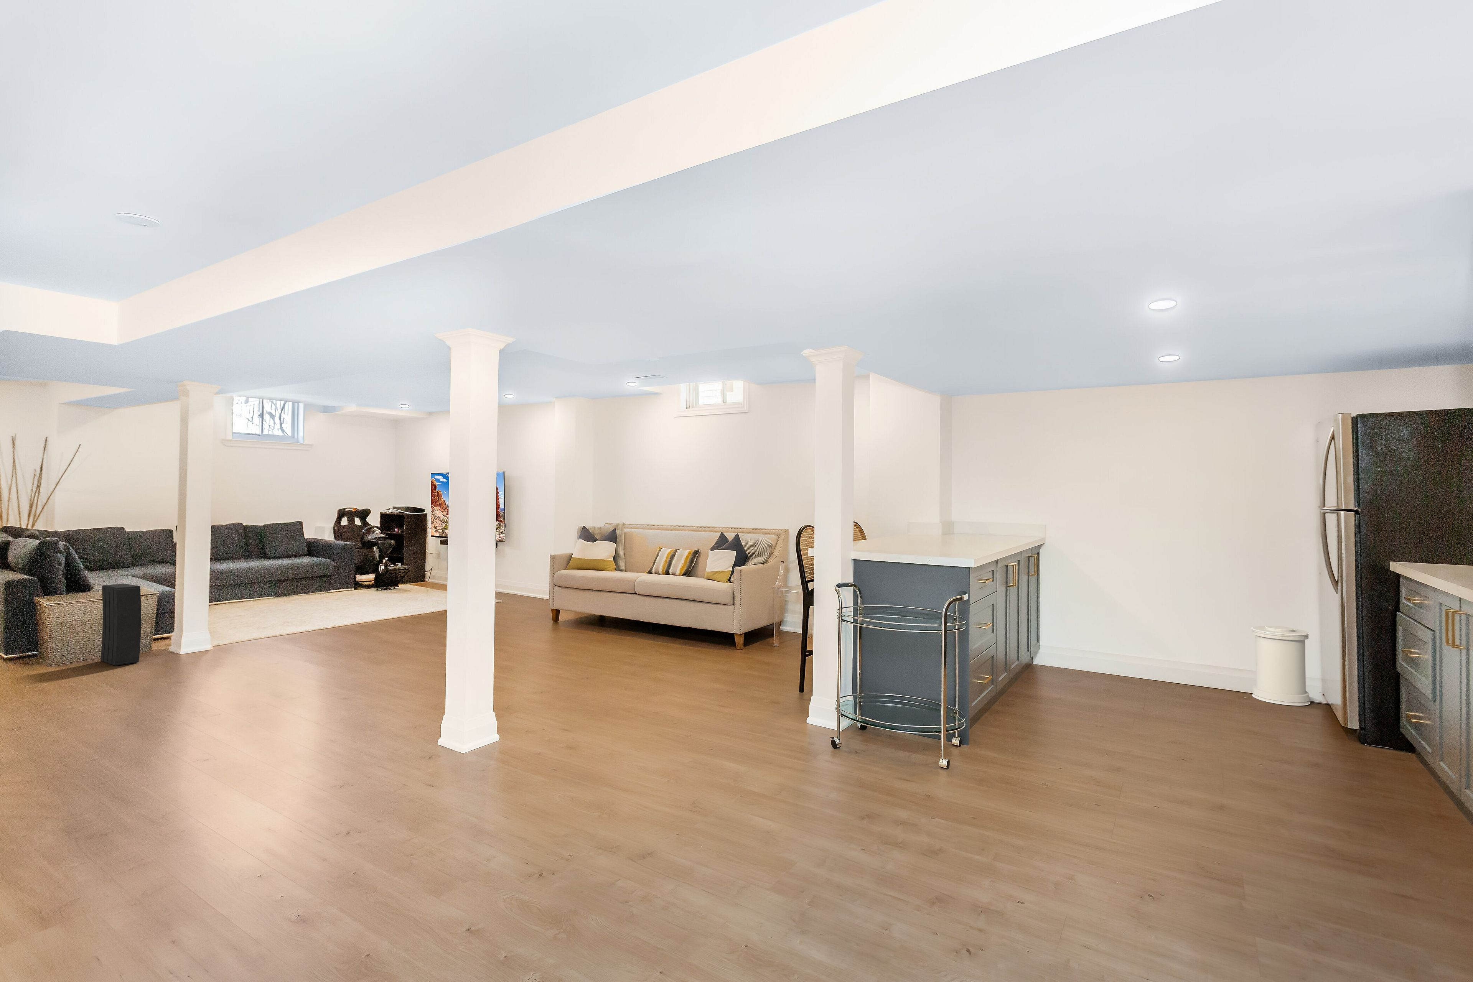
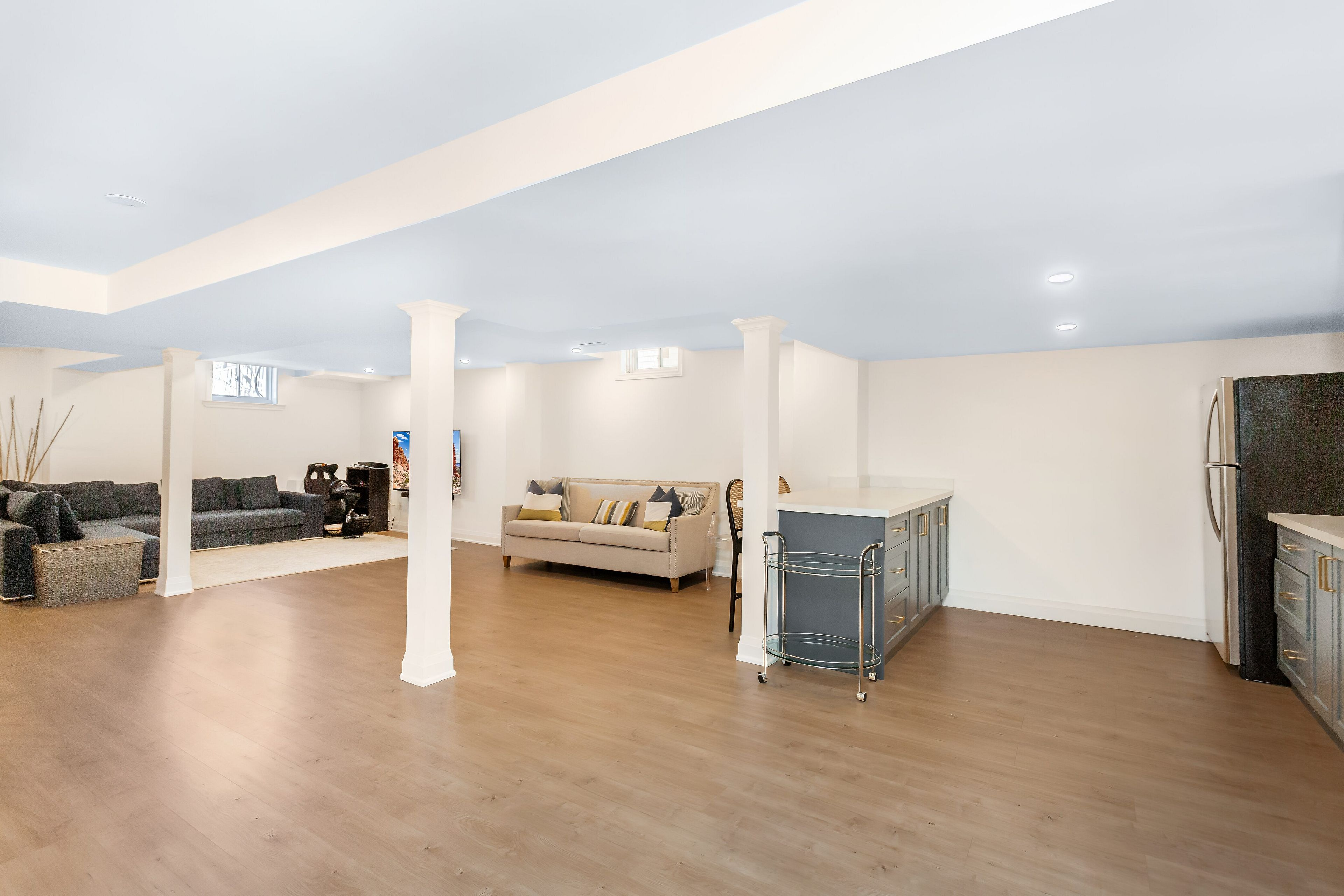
- speaker [101,583,141,666]
- trash can [1251,626,1311,706]
